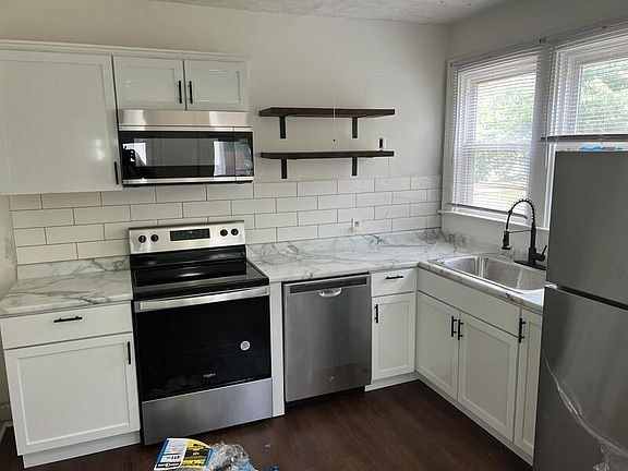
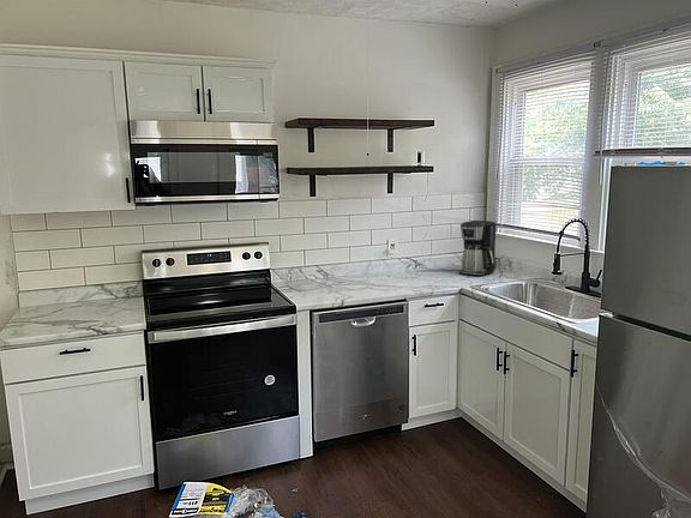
+ coffee maker [457,219,498,277]
